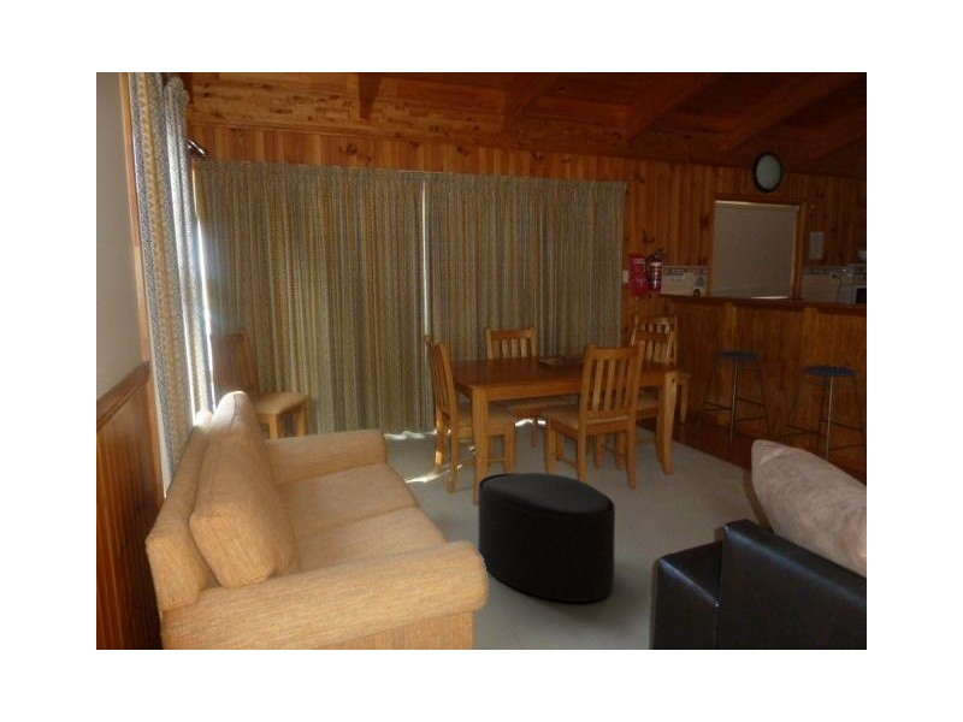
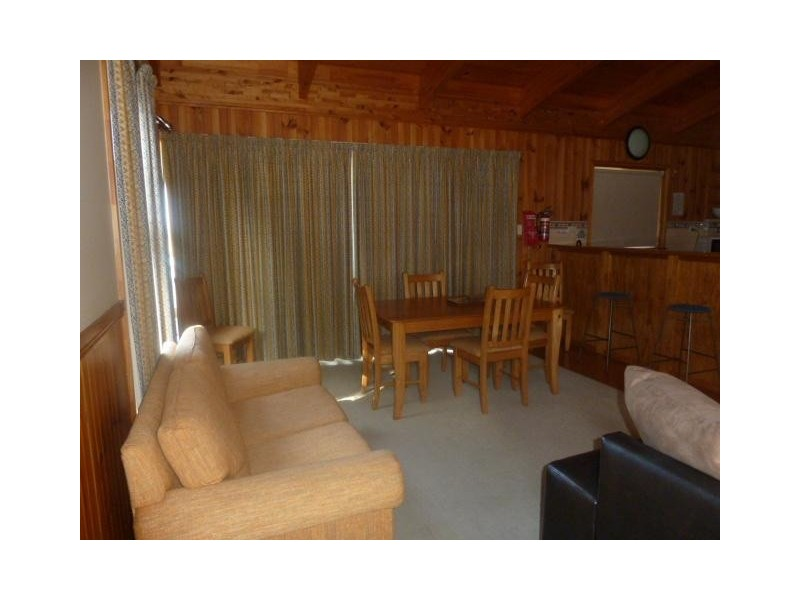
- ottoman [477,472,616,603]
